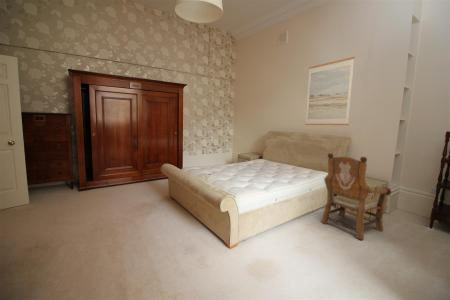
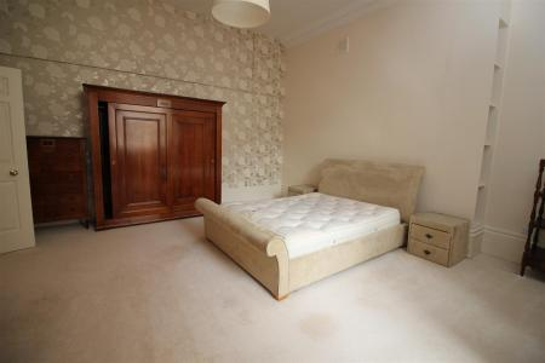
- wall art [304,56,356,126]
- armchair [320,152,392,241]
